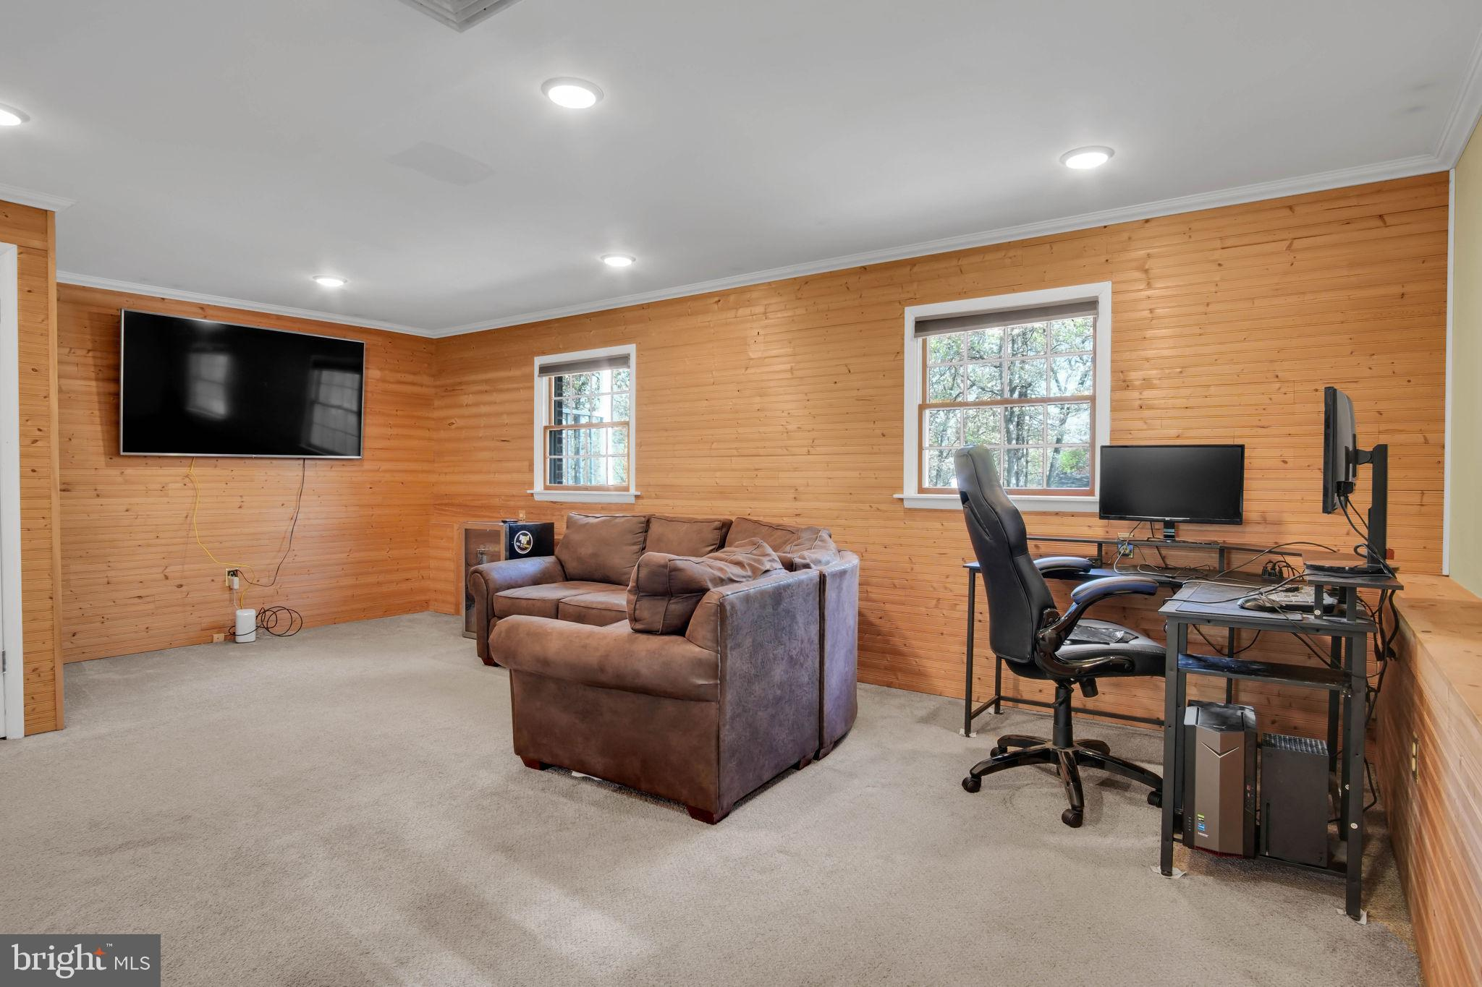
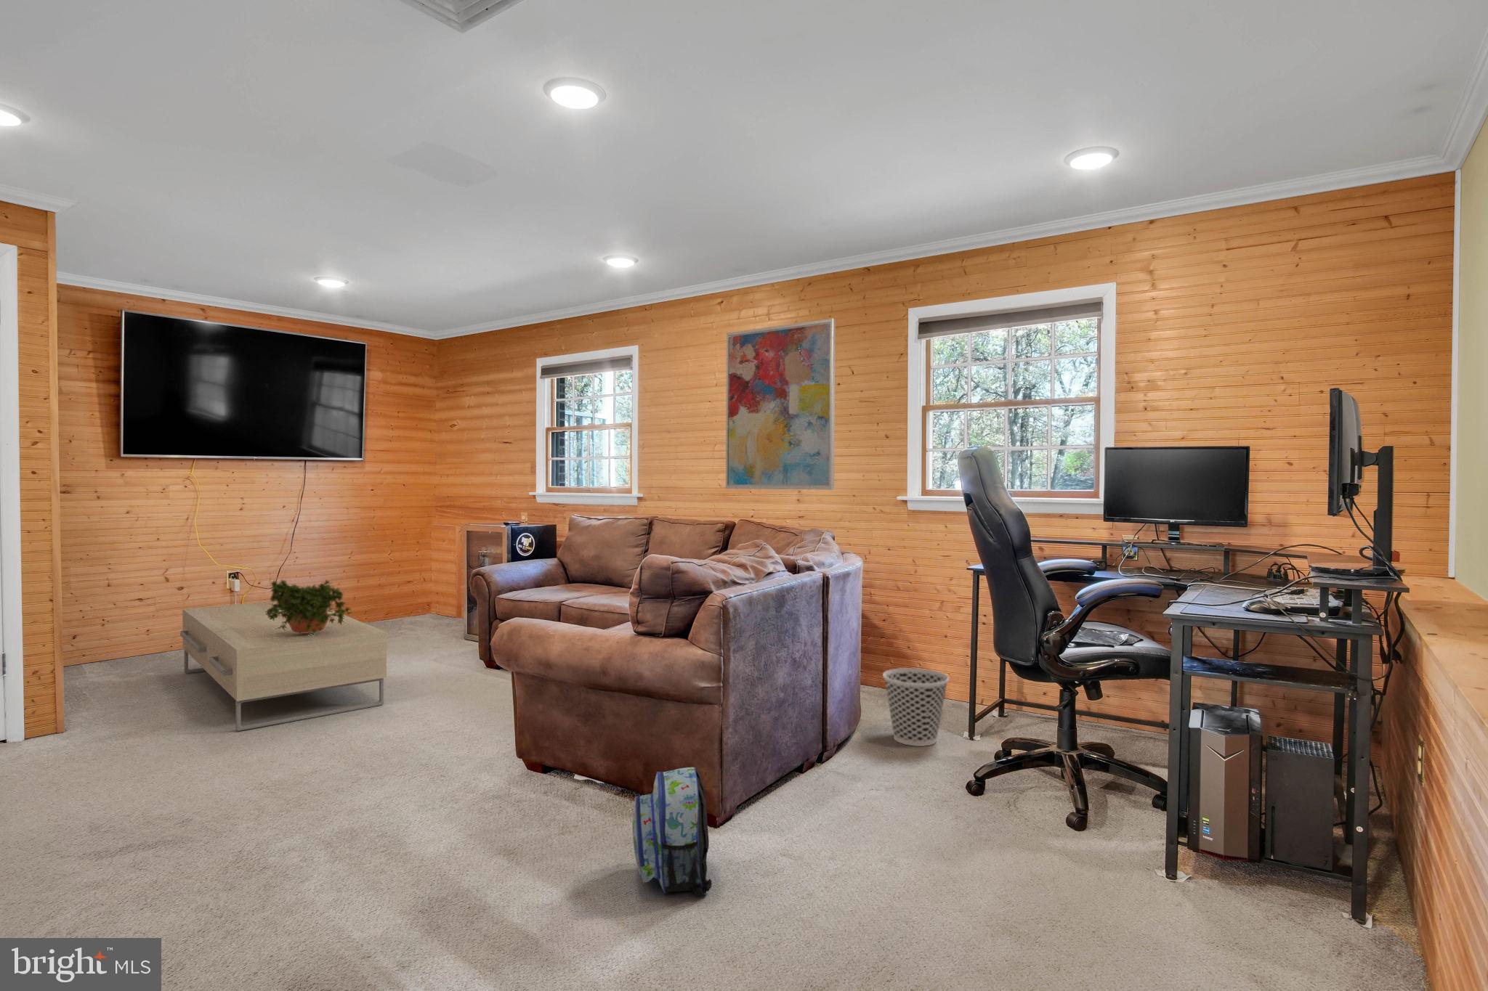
+ wall art [725,319,836,491]
+ potted plant [266,578,353,637]
+ coffee table [179,602,387,732]
+ wastebasket [882,667,949,747]
+ backpack [632,766,712,897]
